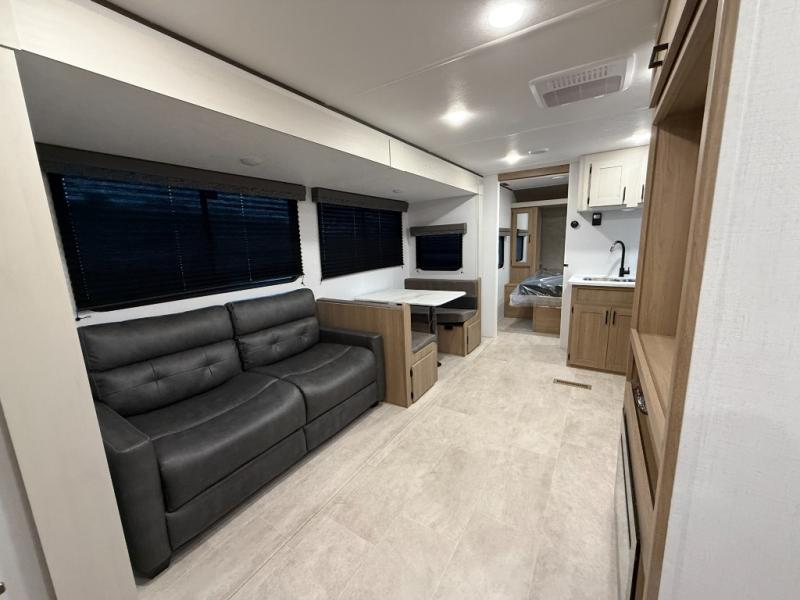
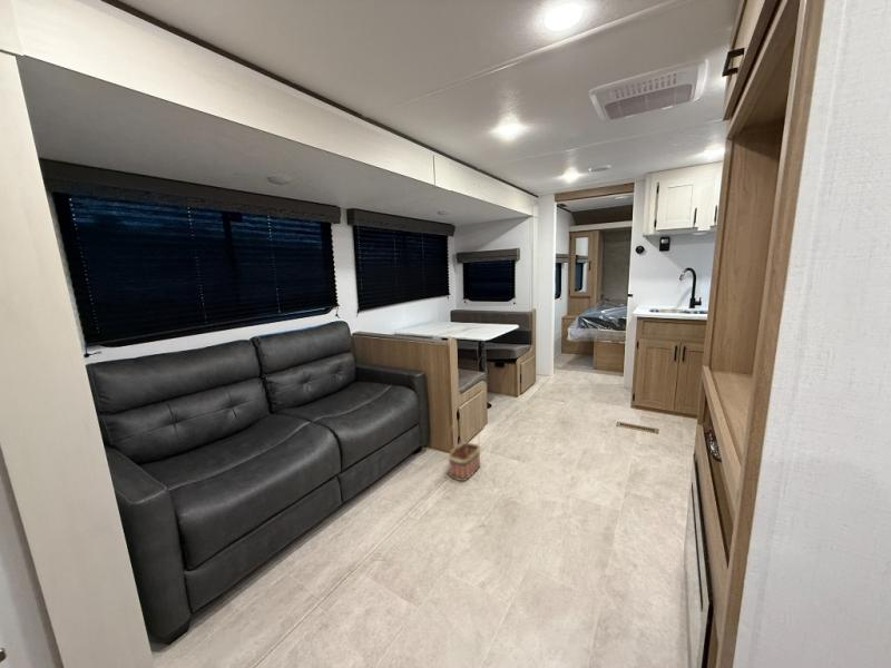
+ basket [447,422,482,482]
